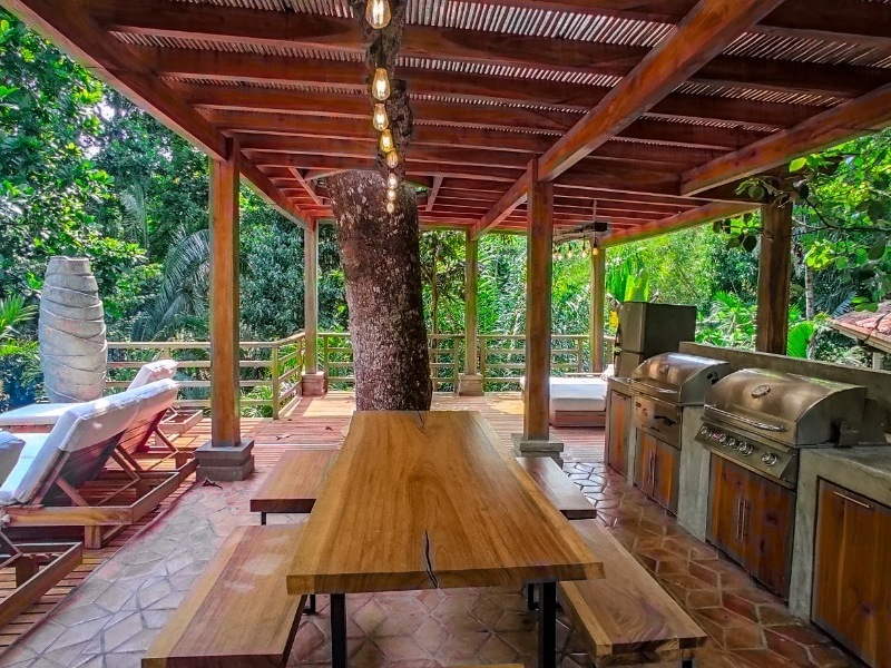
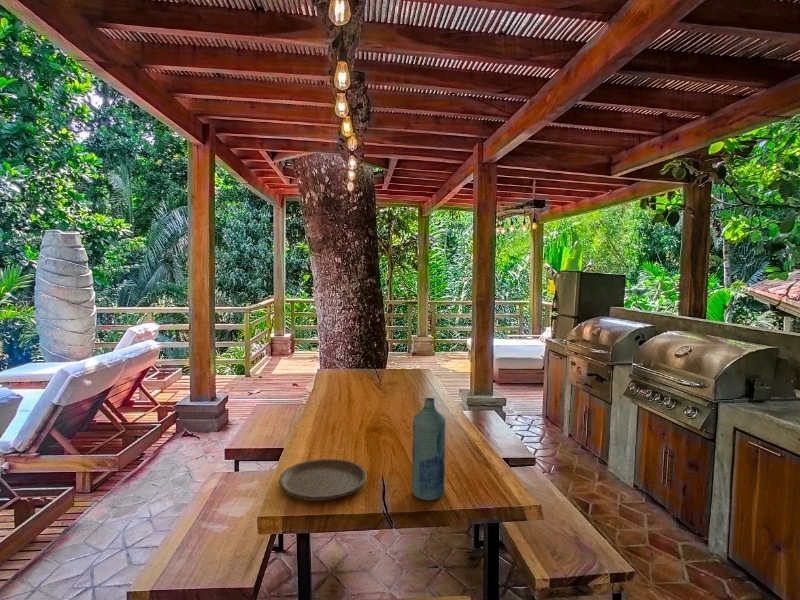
+ bottle [411,397,447,501]
+ plate [278,458,368,502]
